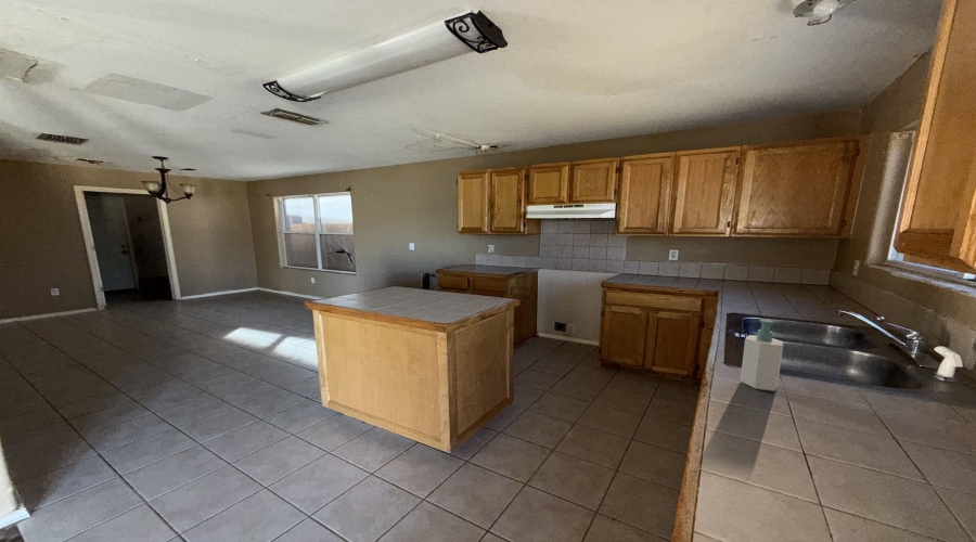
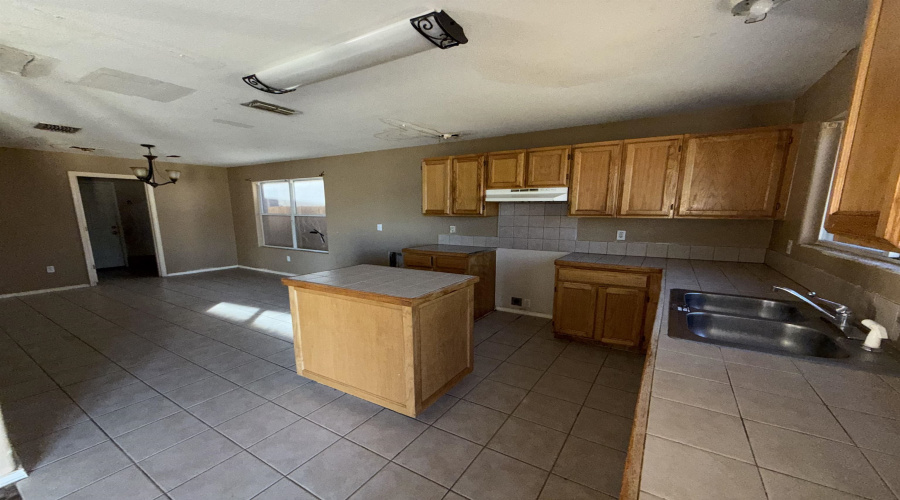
- soap bottle [740,318,784,392]
